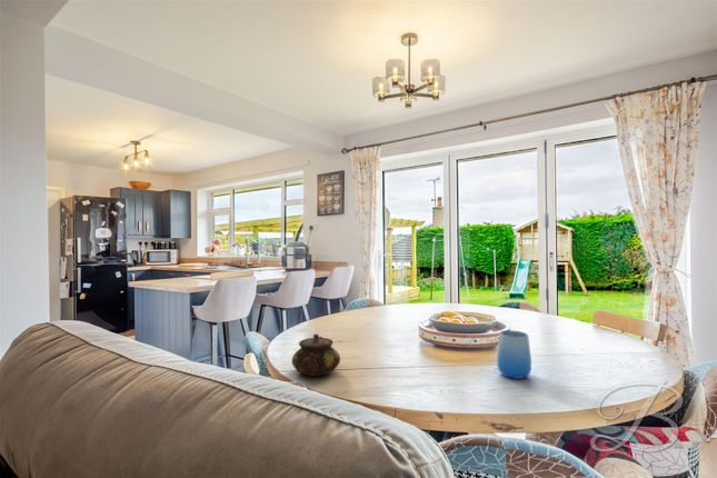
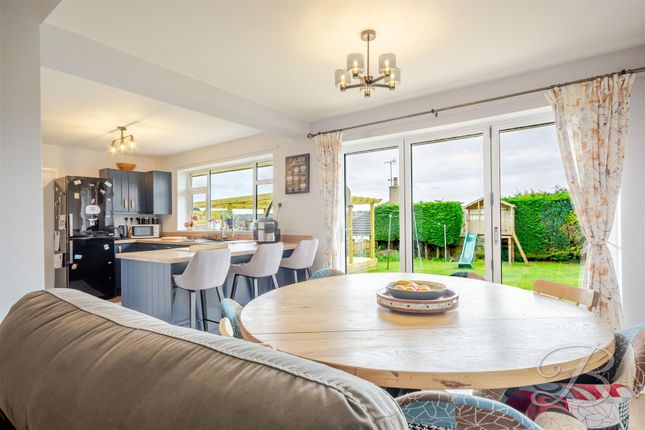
- teapot [291,332,341,377]
- cup [496,329,532,380]
